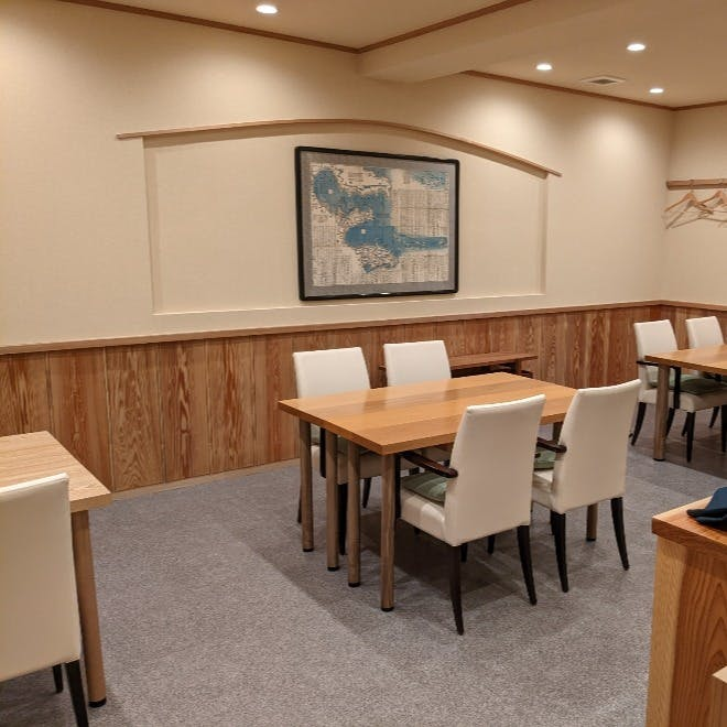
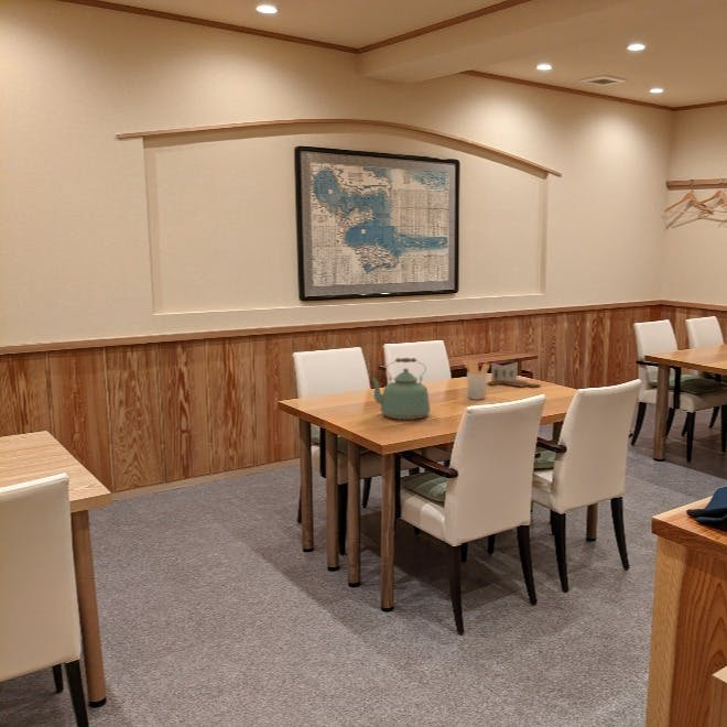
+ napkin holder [487,361,542,388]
+ utensil holder [462,358,491,401]
+ kettle [370,357,432,421]
